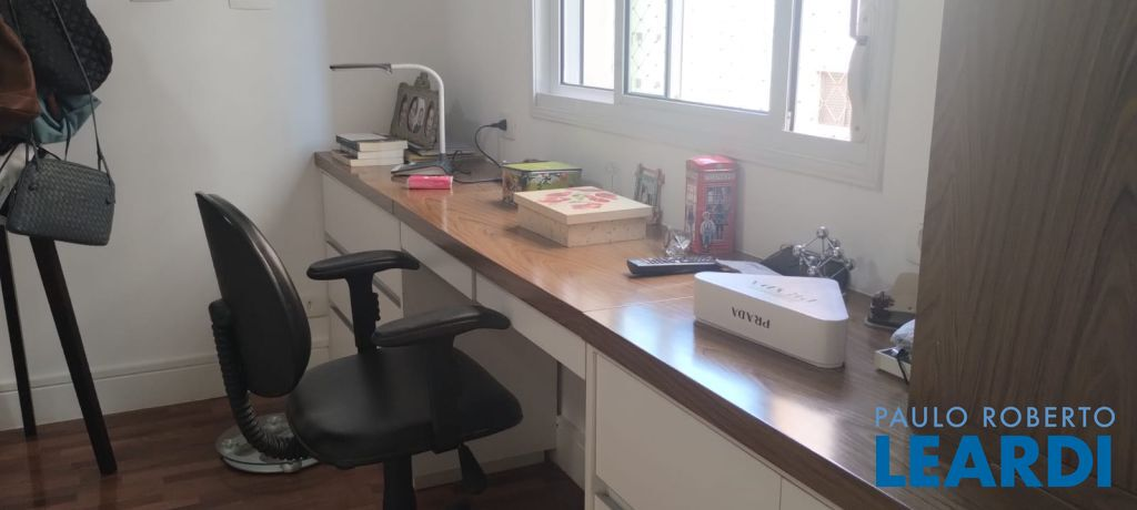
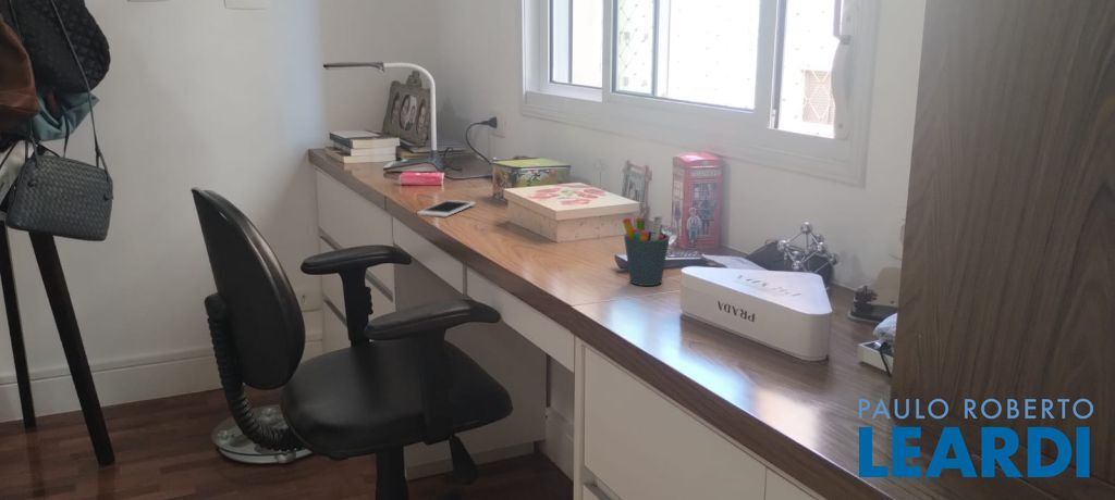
+ cell phone [416,199,476,218]
+ pen holder [622,215,671,287]
